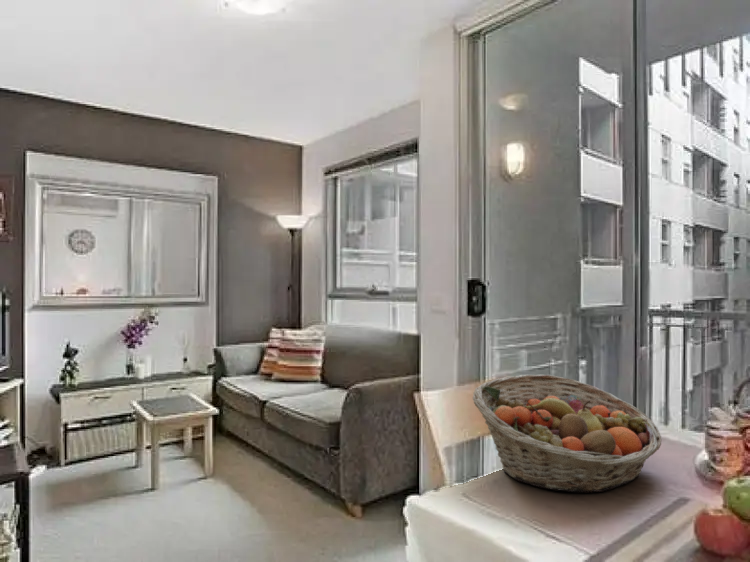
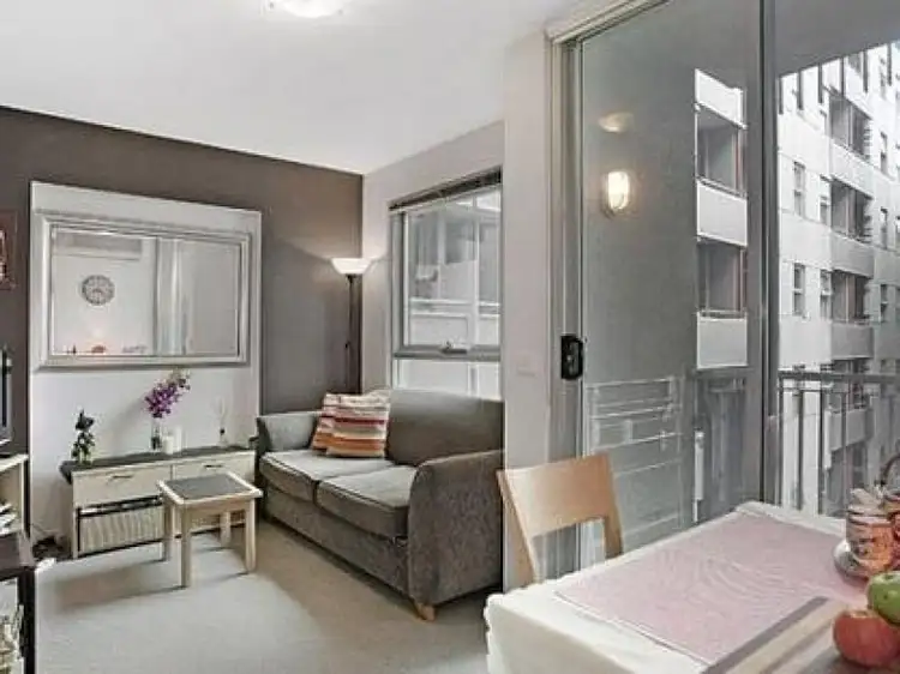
- fruit basket [472,374,662,493]
